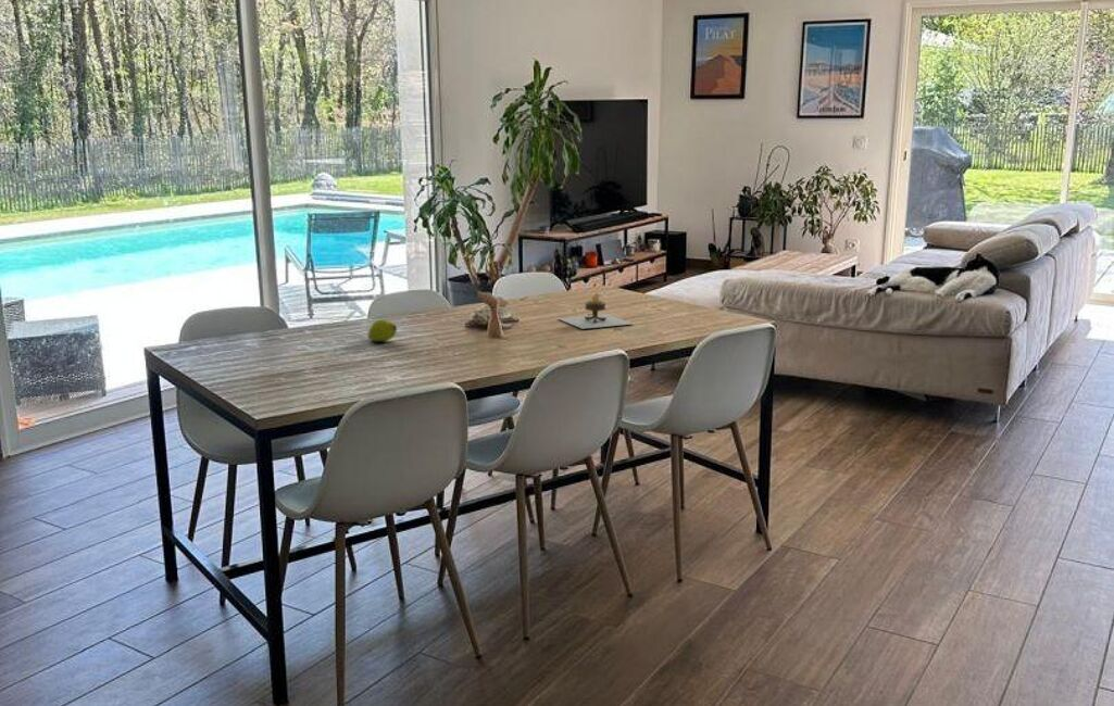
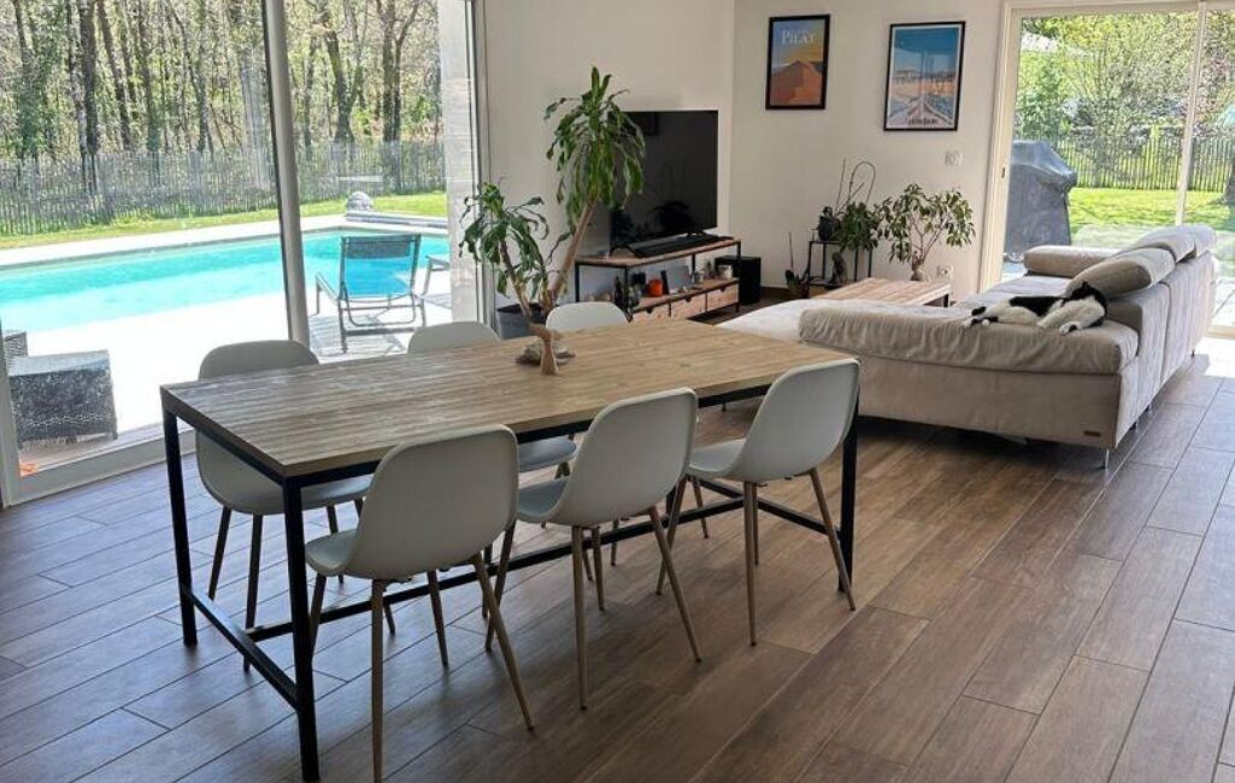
- fruit [366,318,398,342]
- candle [556,292,633,330]
